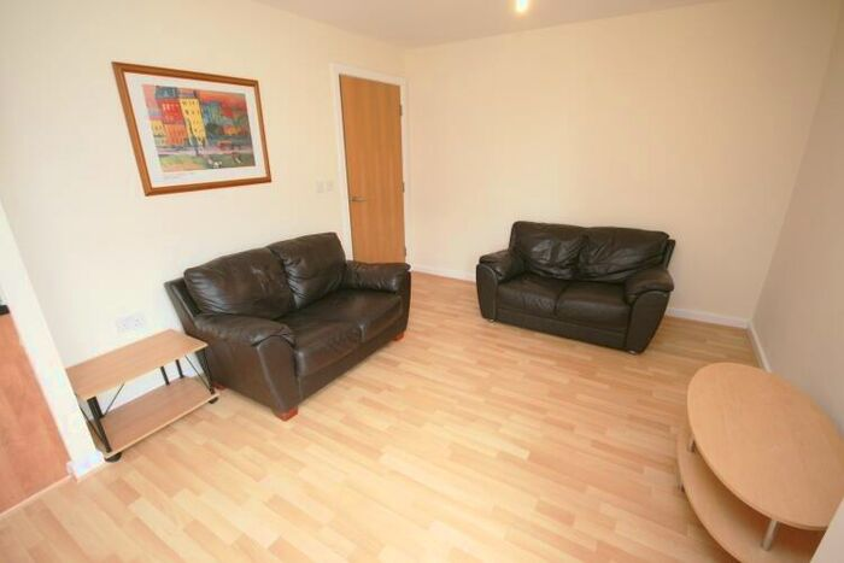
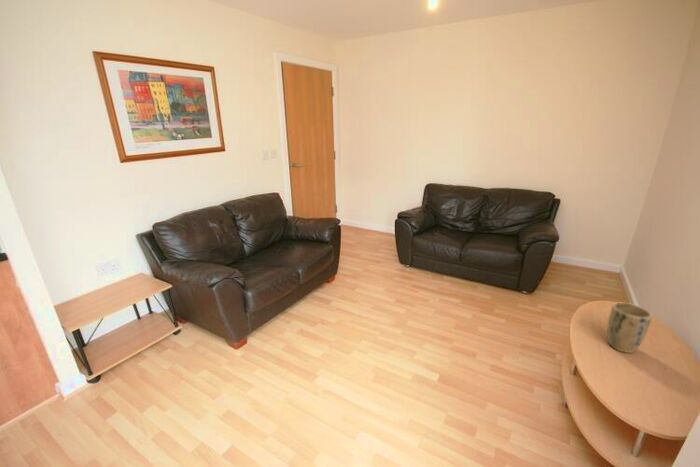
+ plant pot [606,302,653,354]
